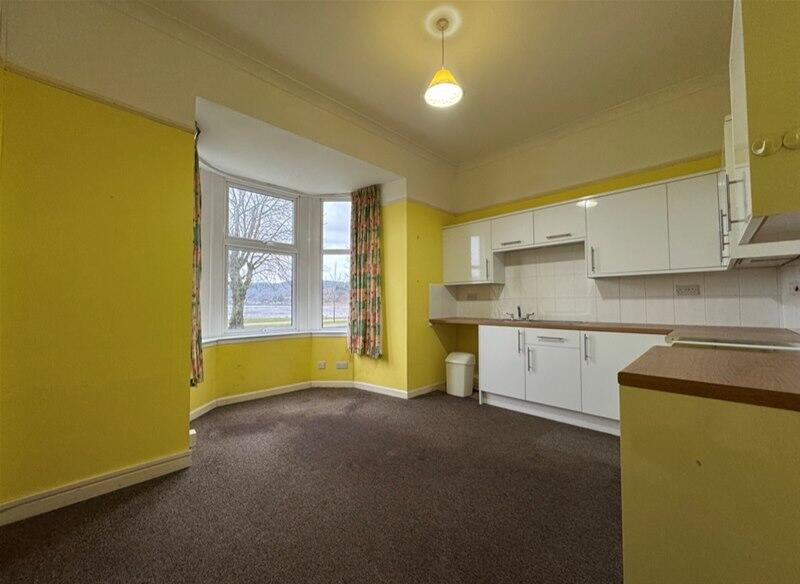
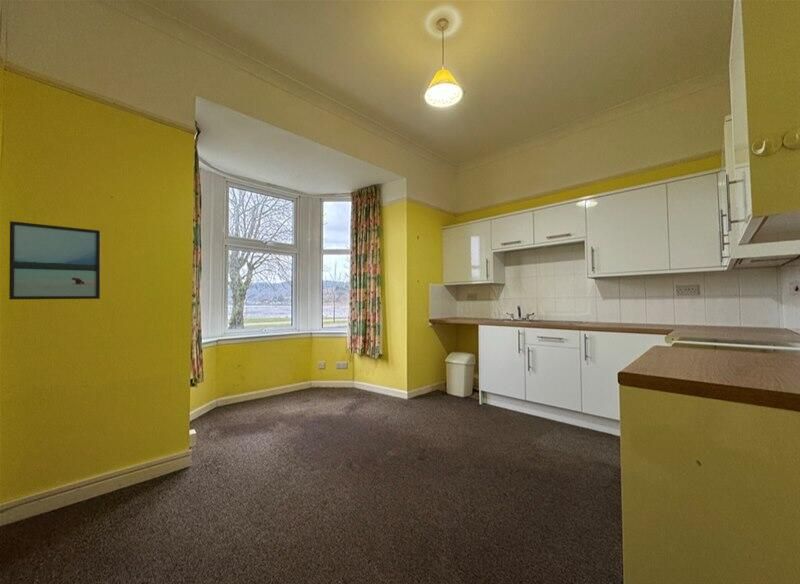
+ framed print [8,220,101,301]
